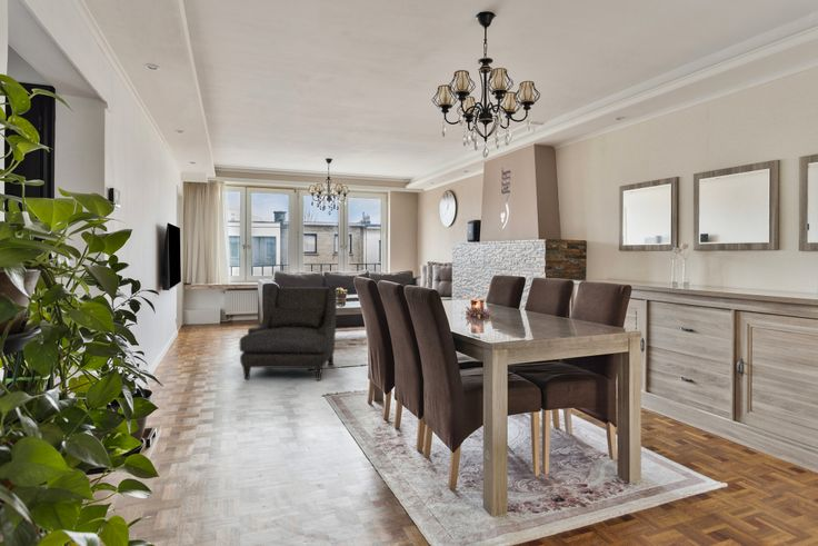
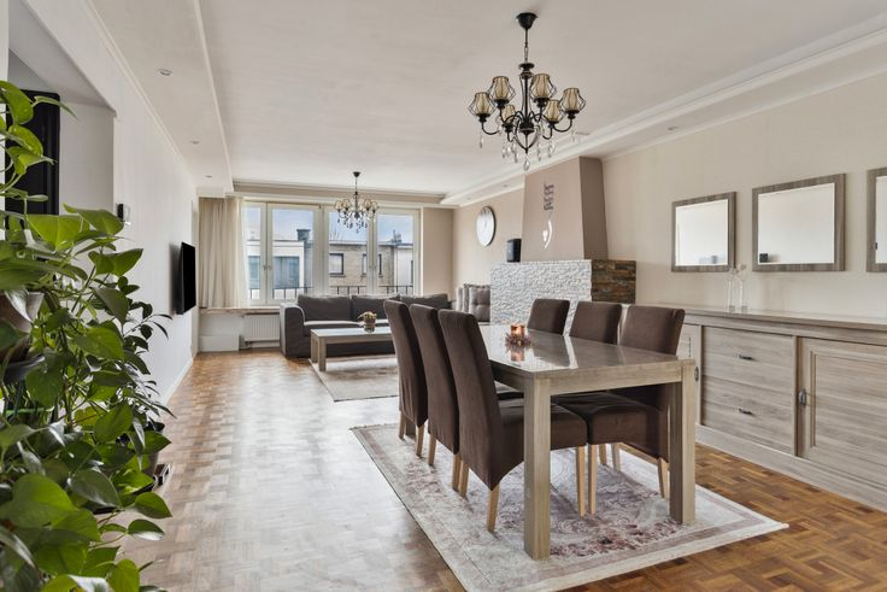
- armchair [239,285,338,381]
